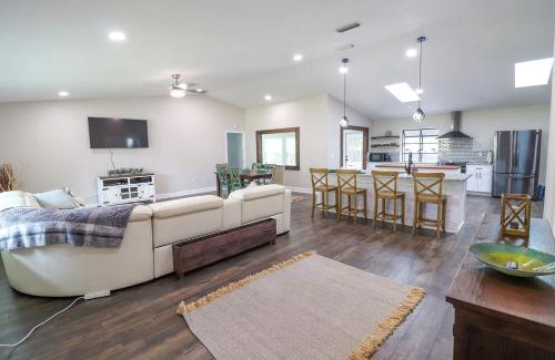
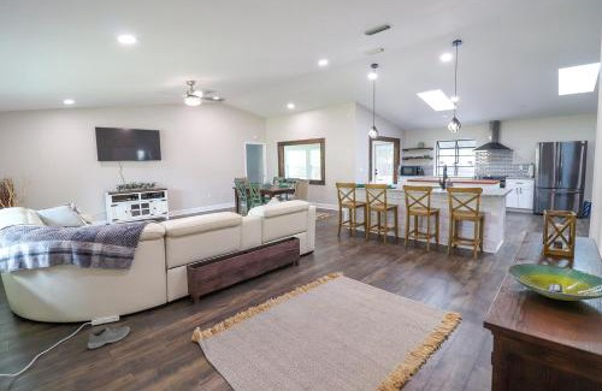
+ sneaker [87,325,130,350]
